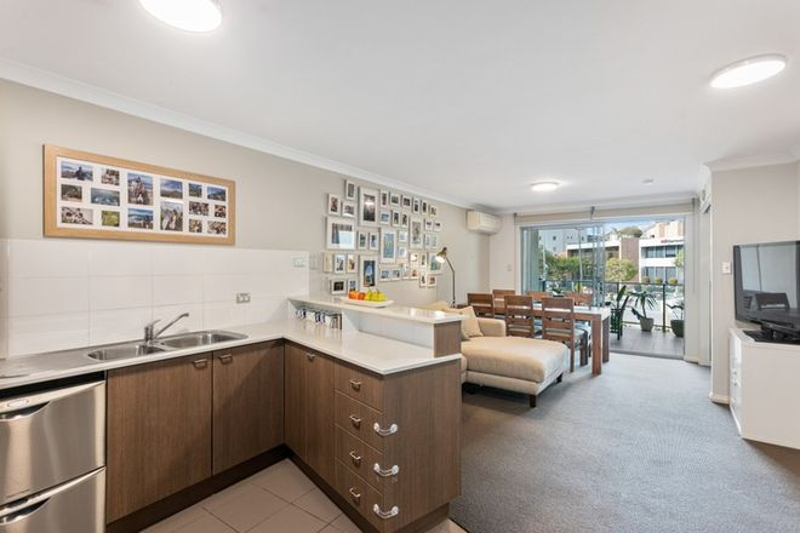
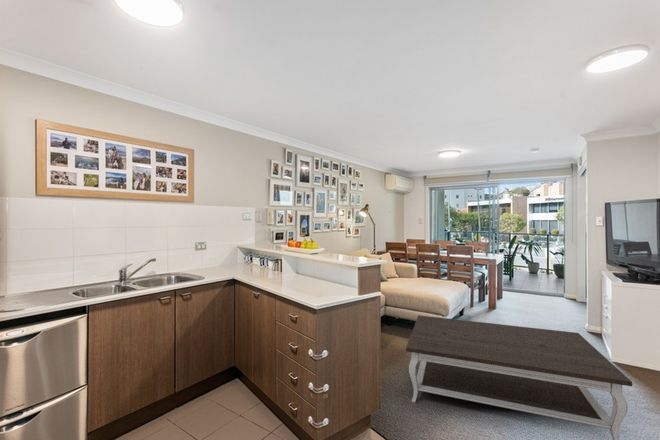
+ coffee table [405,314,633,440]
